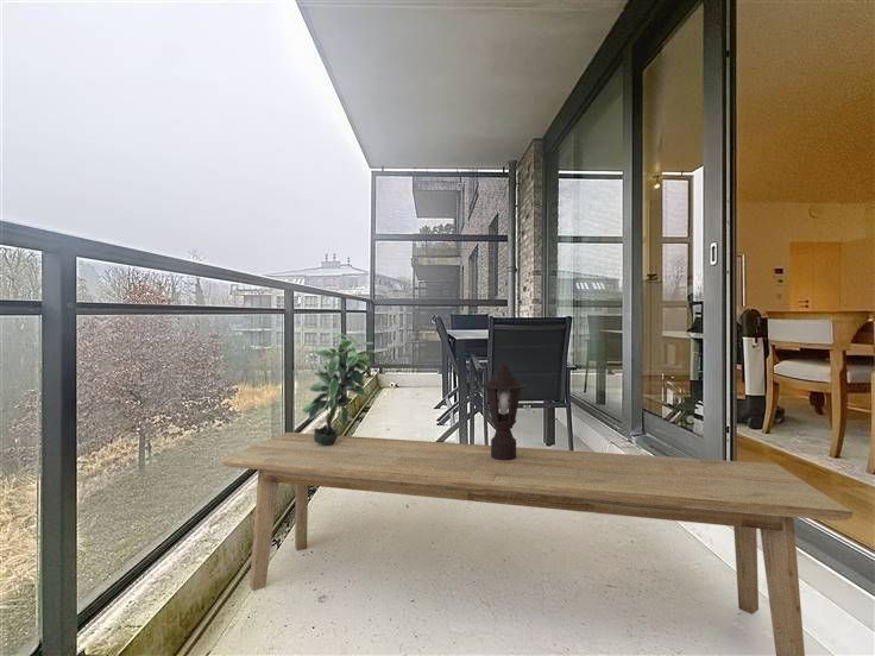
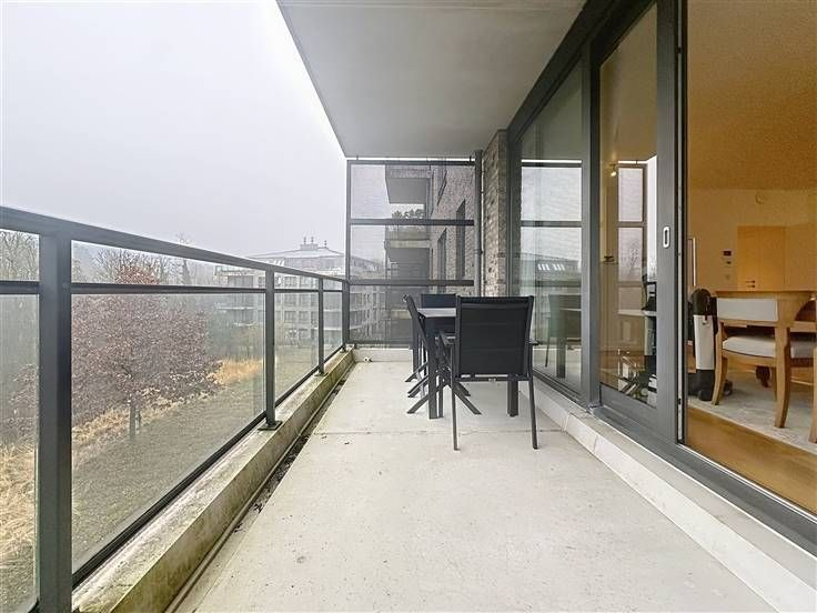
- lantern [479,362,528,460]
- bench [220,431,854,656]
- potted plant [300,332,377,446]
